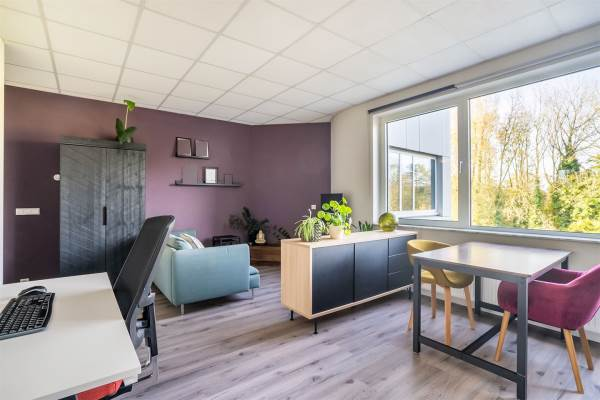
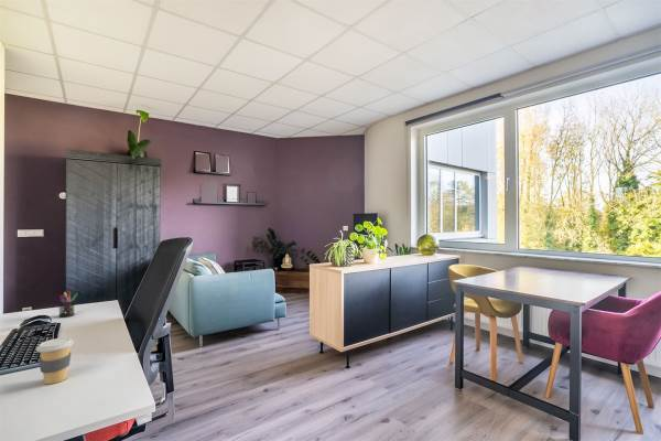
+ pen holder [57,290,79,319]
+ coffee cup [35,336,75,385]
